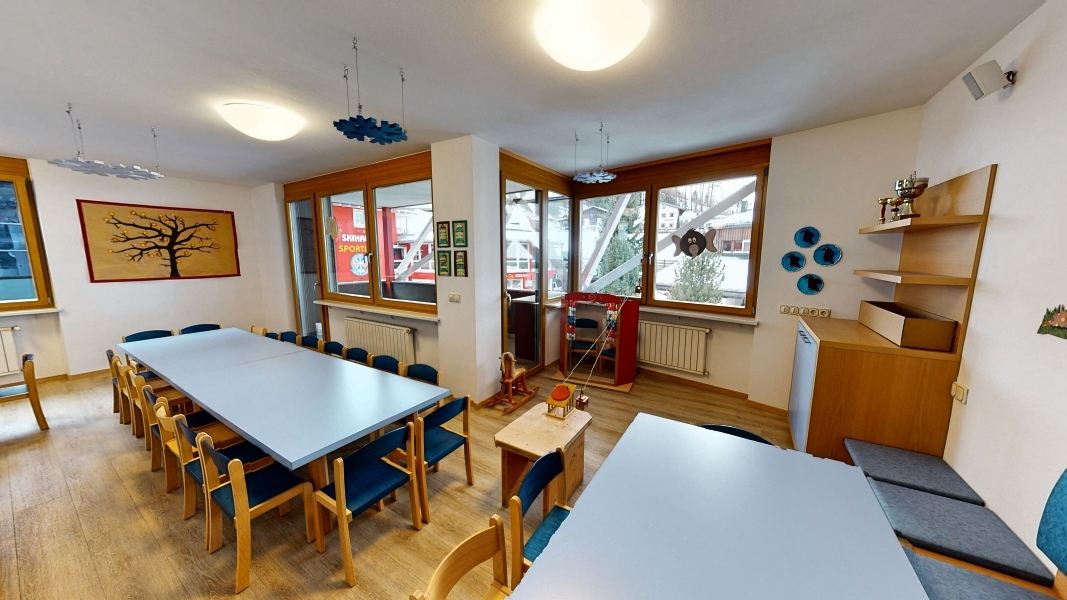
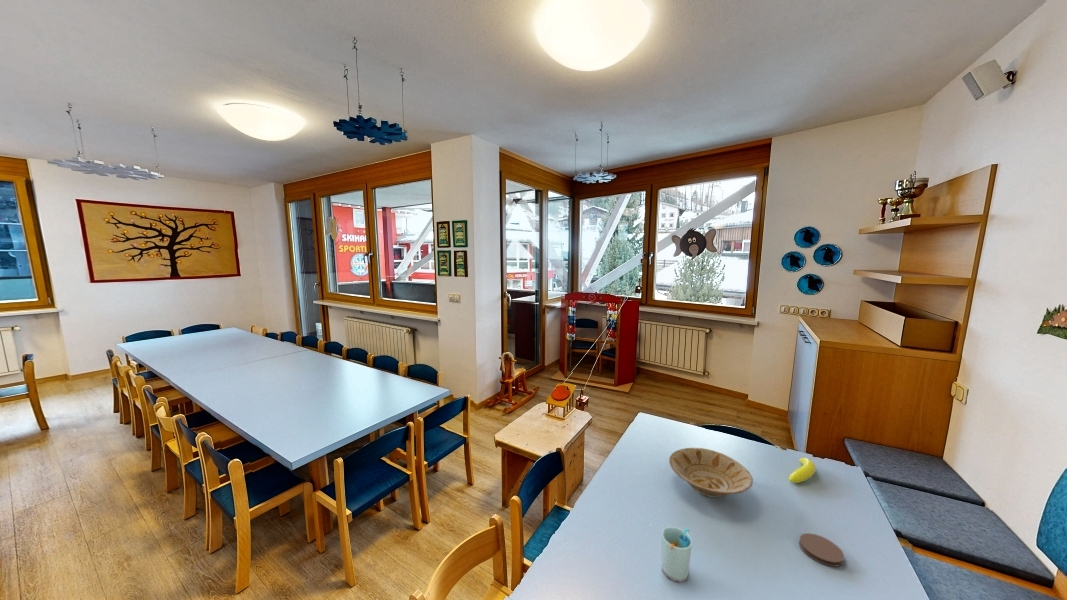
+ banana [788,457,817,484]
+ bowl [668,447,754,498]
+ cup [661,526,693,583]
+ coaster [798,532,845,568]
